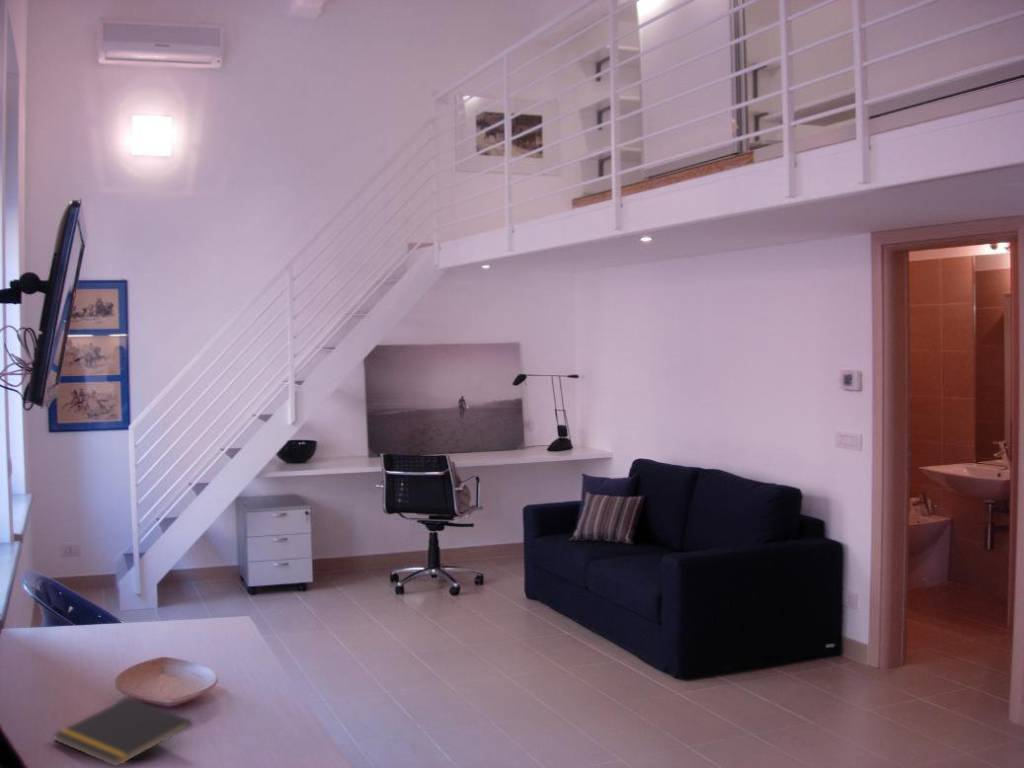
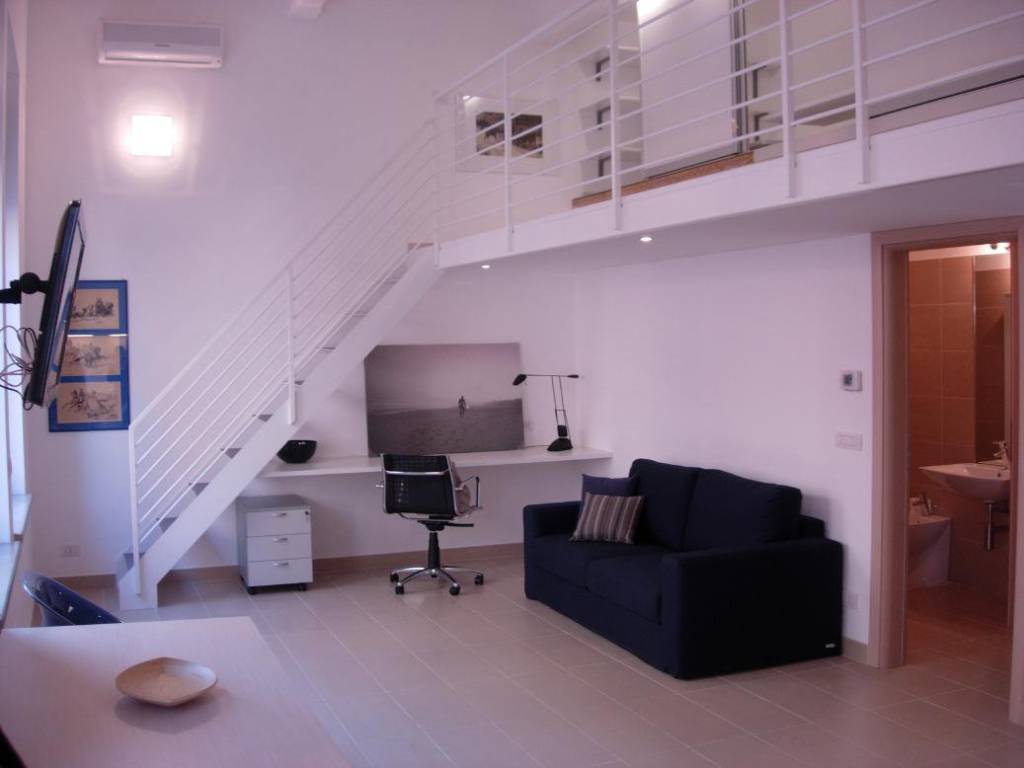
- notepad [53,697,193,768]
